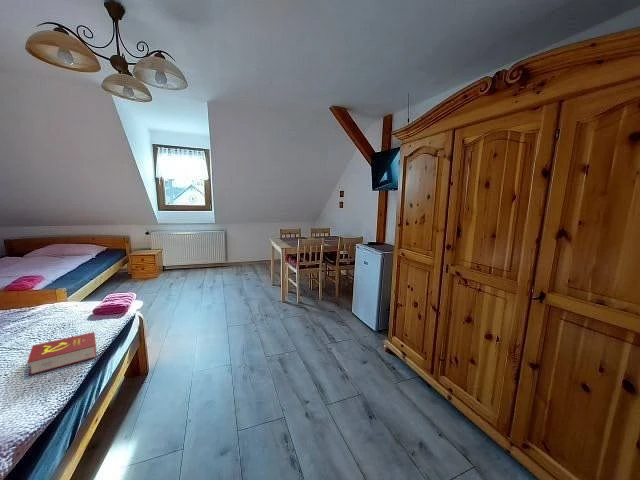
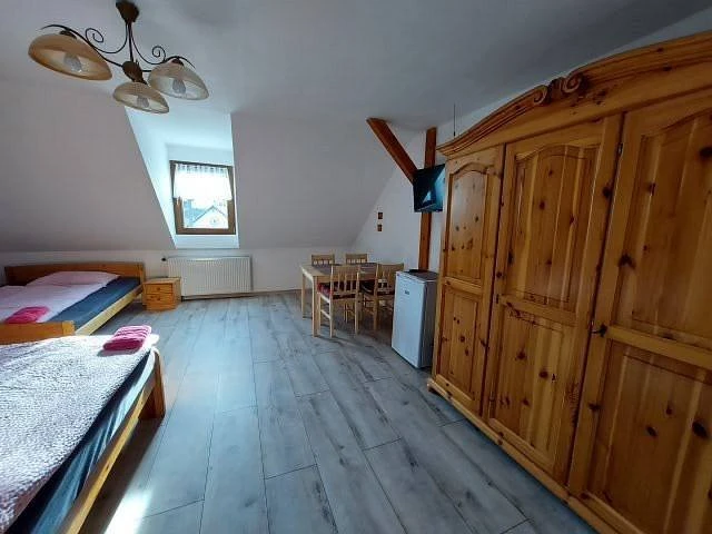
- book [25,331,99,377]
